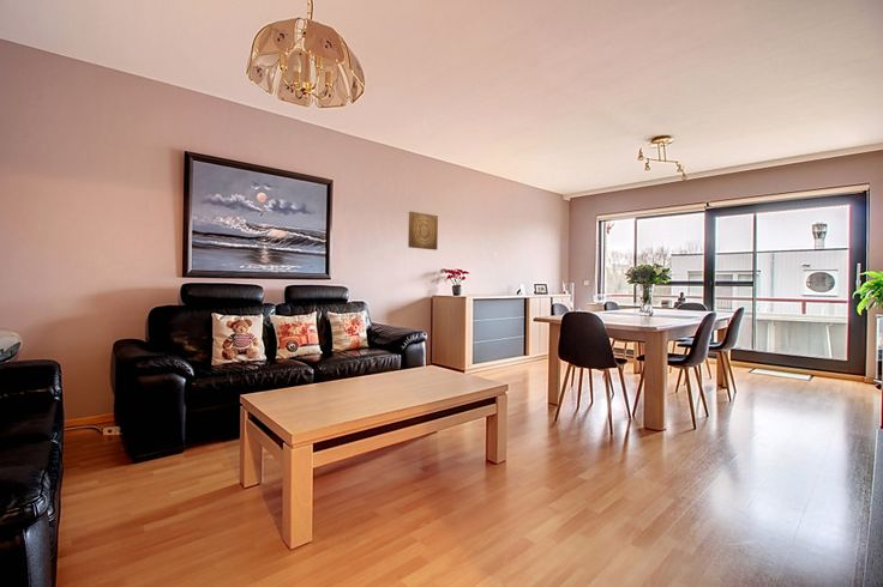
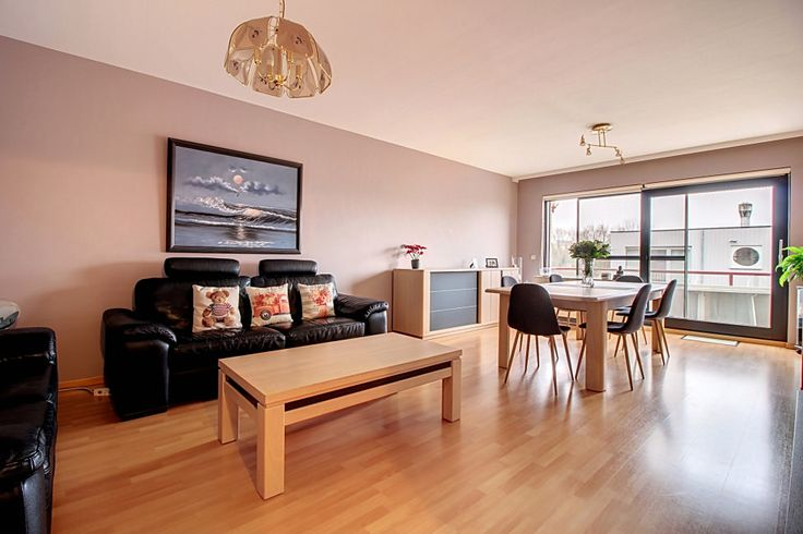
- wall art [407,211,439,252]
